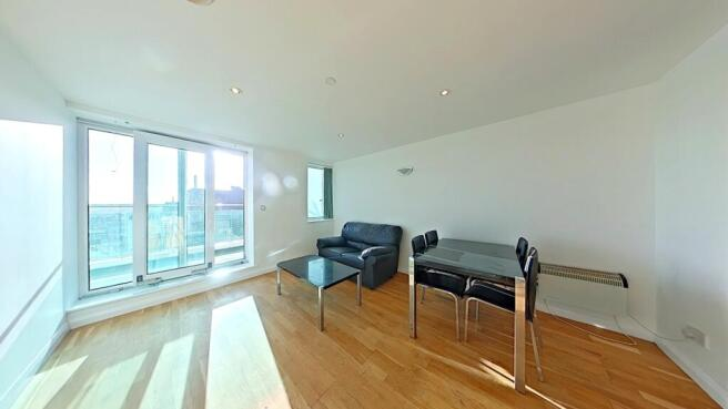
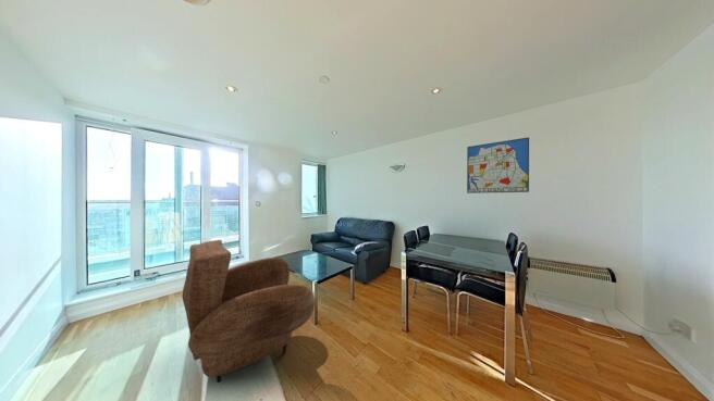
+ wall art [466,137,530,195]
+ armchair [181,239,316,384]
